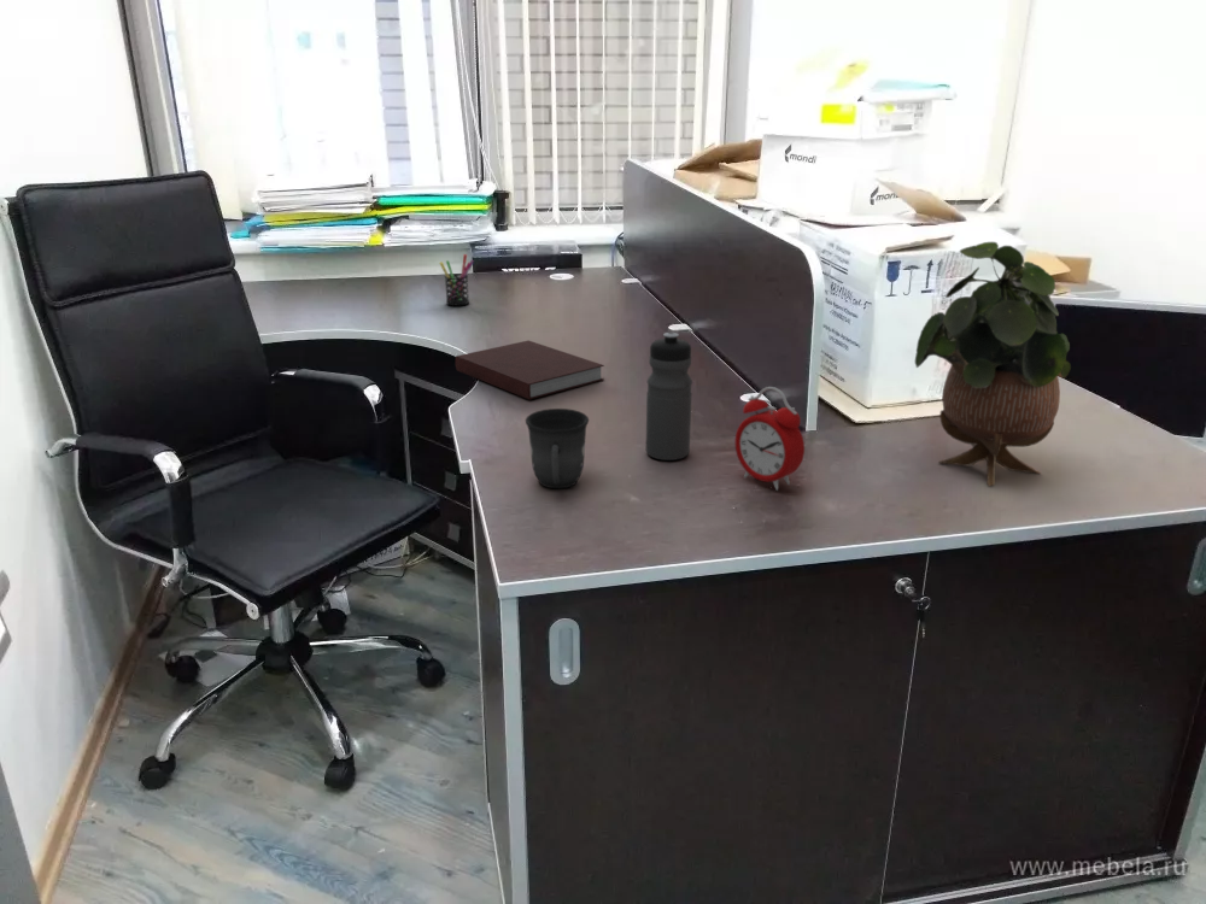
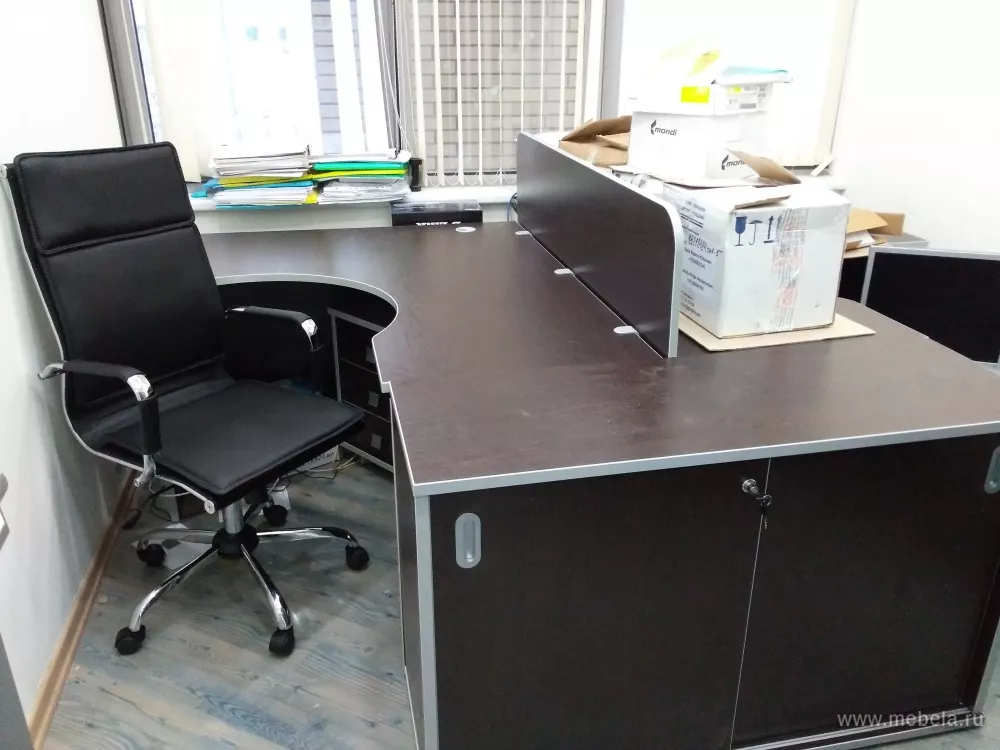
- alarm clock [734,386,806,492]
- potted plant [914,241,1072,487]
- notebook [455,340,605,400]
- water bottle [645,331,693,462]
- mug [525,407,590,489]
- pen holder [439,253,475,307]
